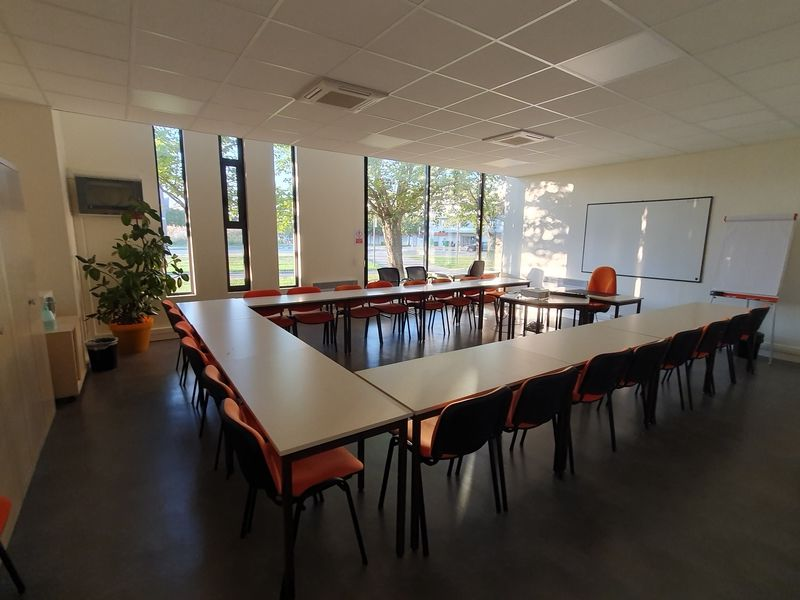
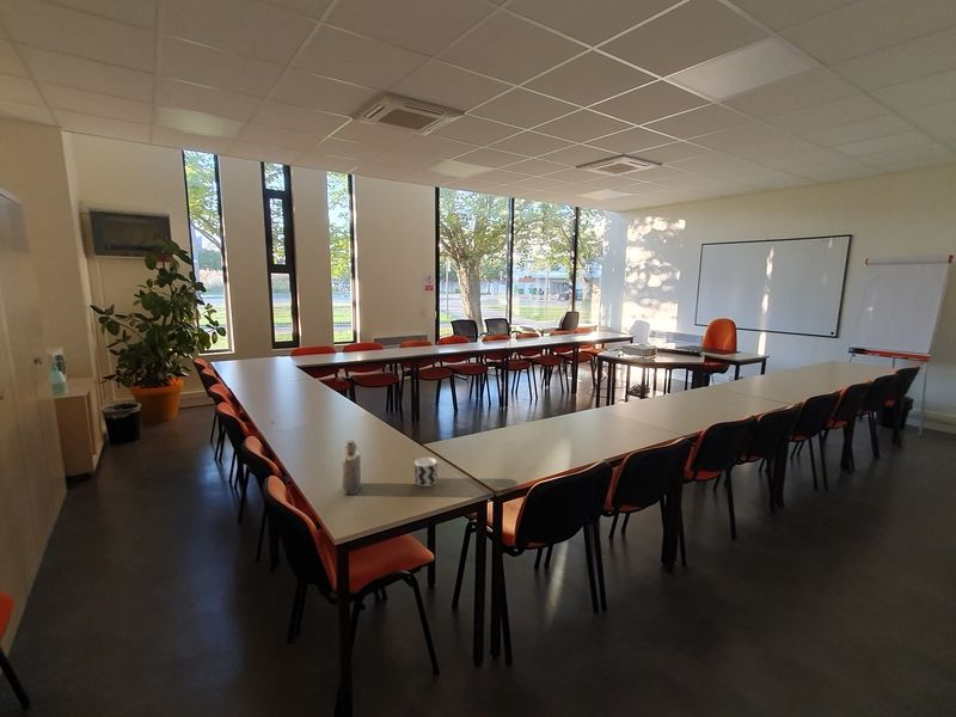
+ cup [413,456,446,488]
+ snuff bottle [341,439,362,496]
